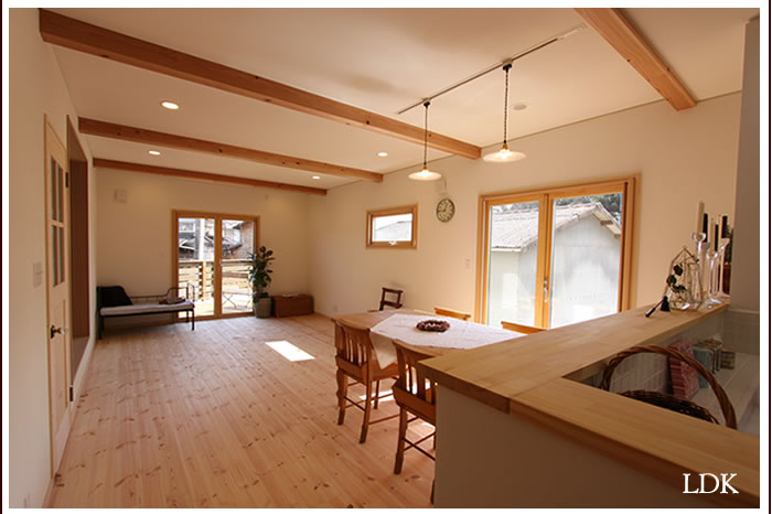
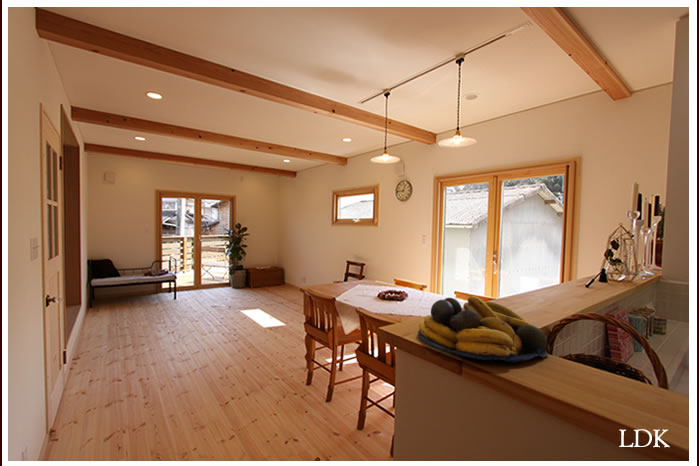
+ fruit bowl [417,295,549,363]
